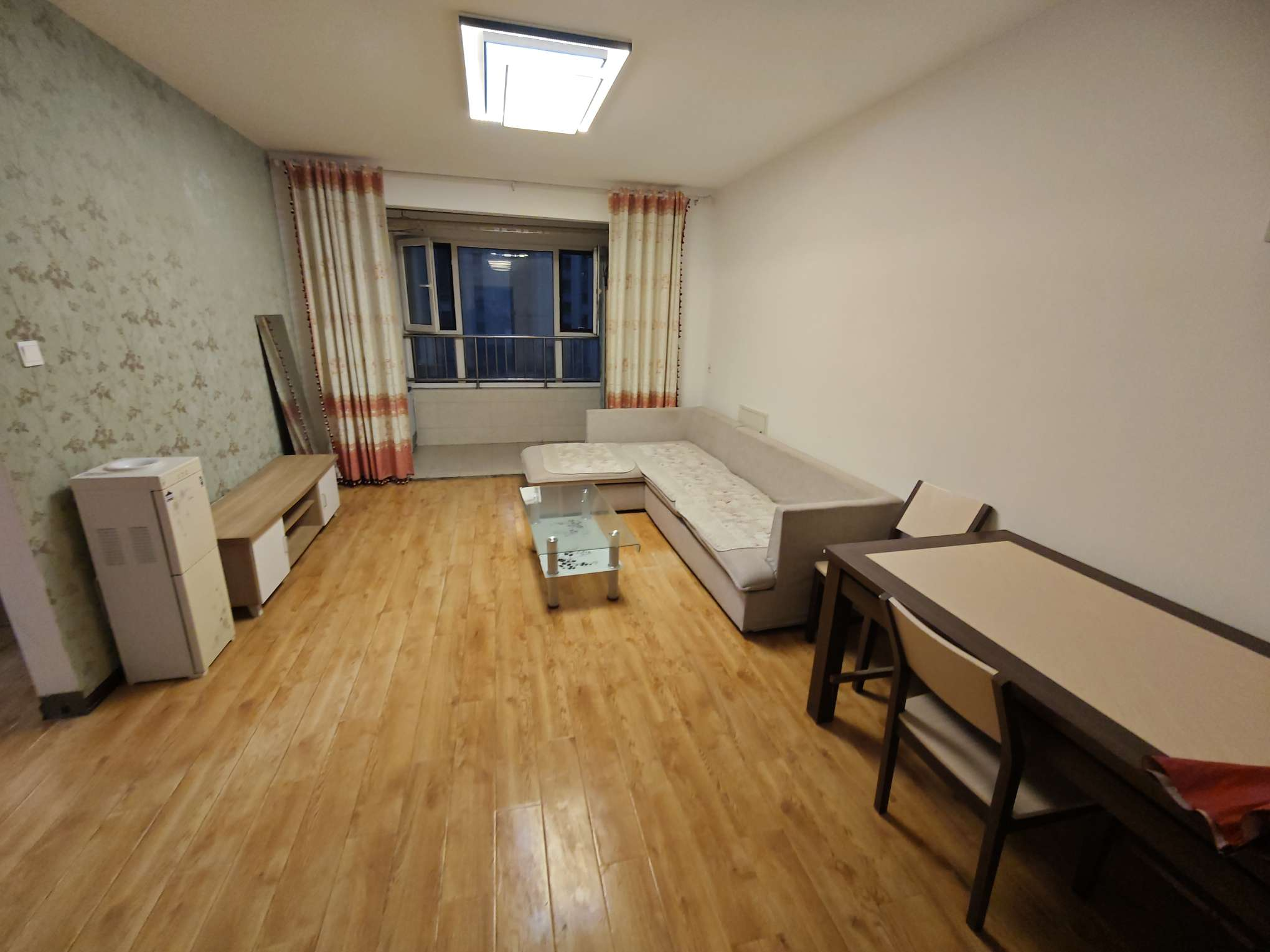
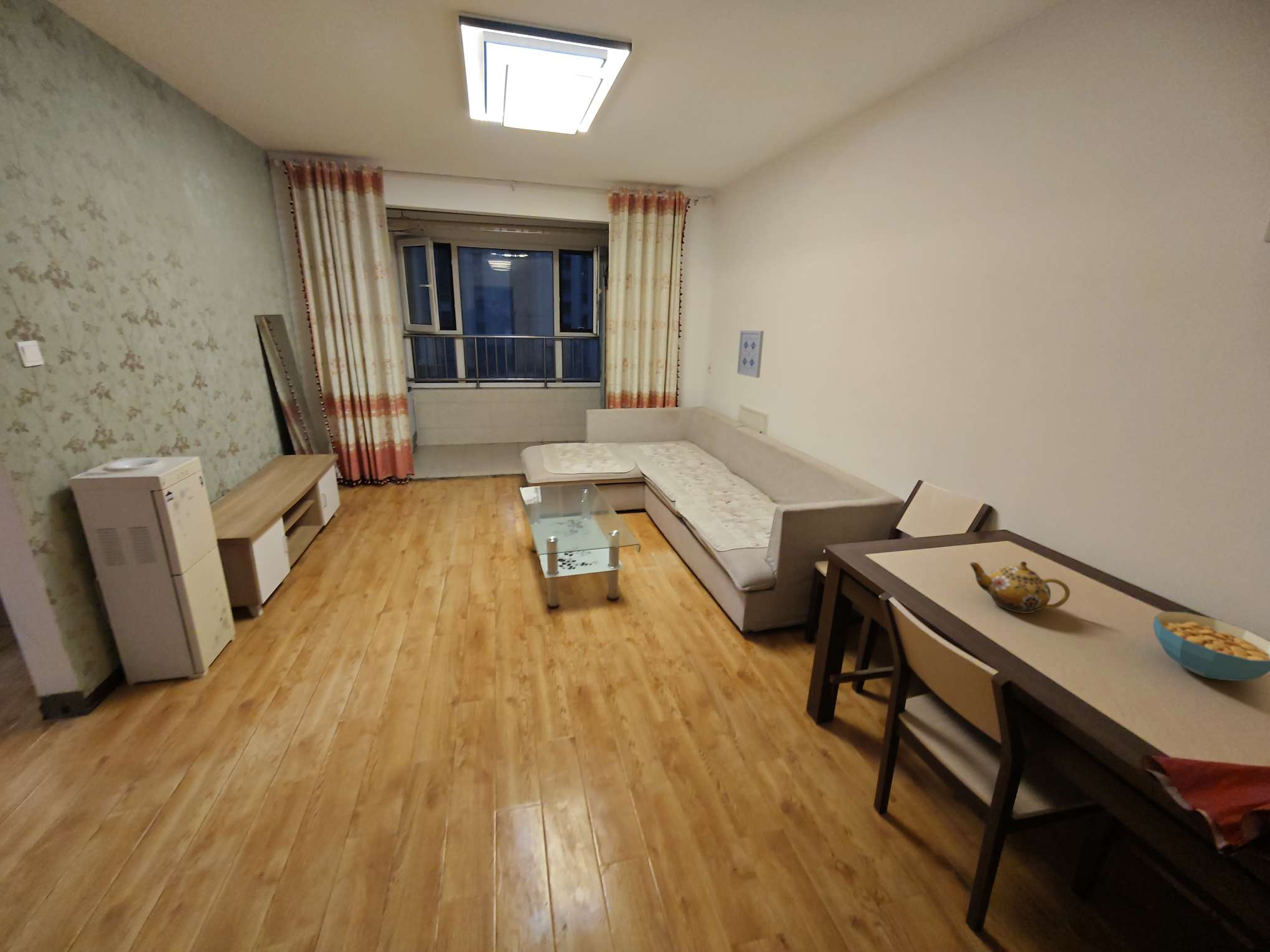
+ teapot [969,561,1071,614]
+ wall art [736,330,764,378]
+ cereal bowl [1152,611,1270,682]
